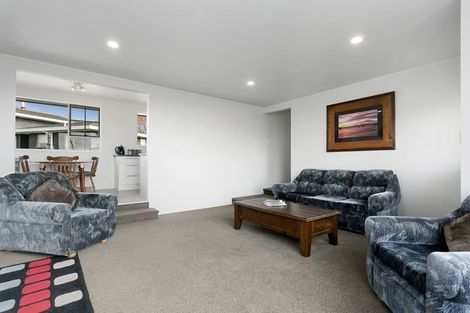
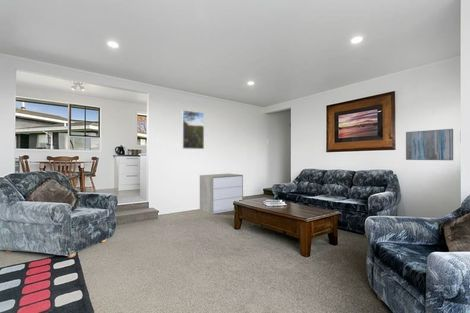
+ dresser [199,173,244,215]
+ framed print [181,109,205,150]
+ wall art [405,128,454,161]
